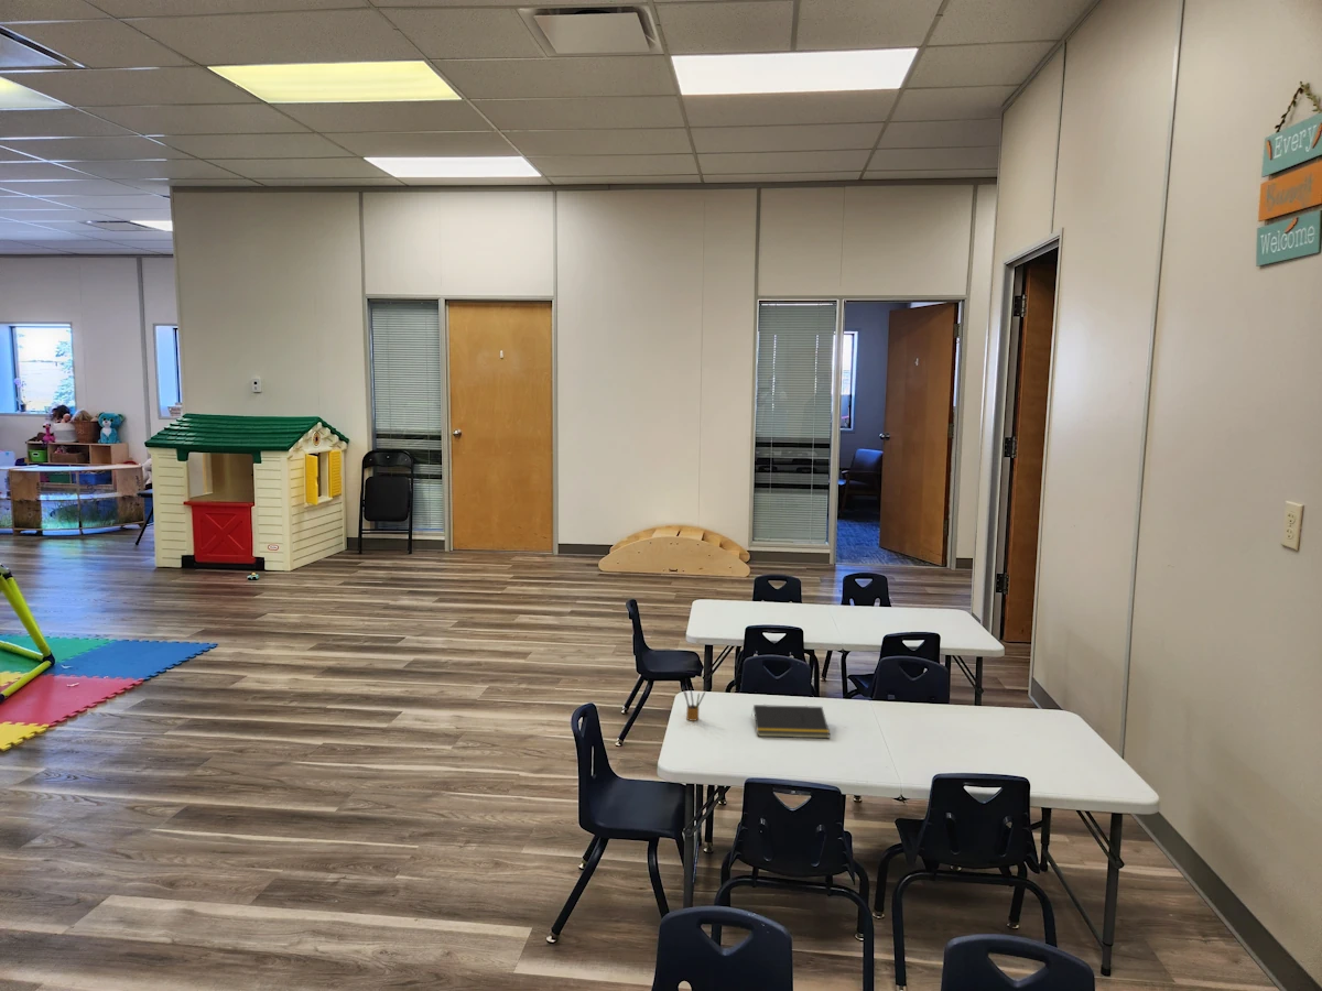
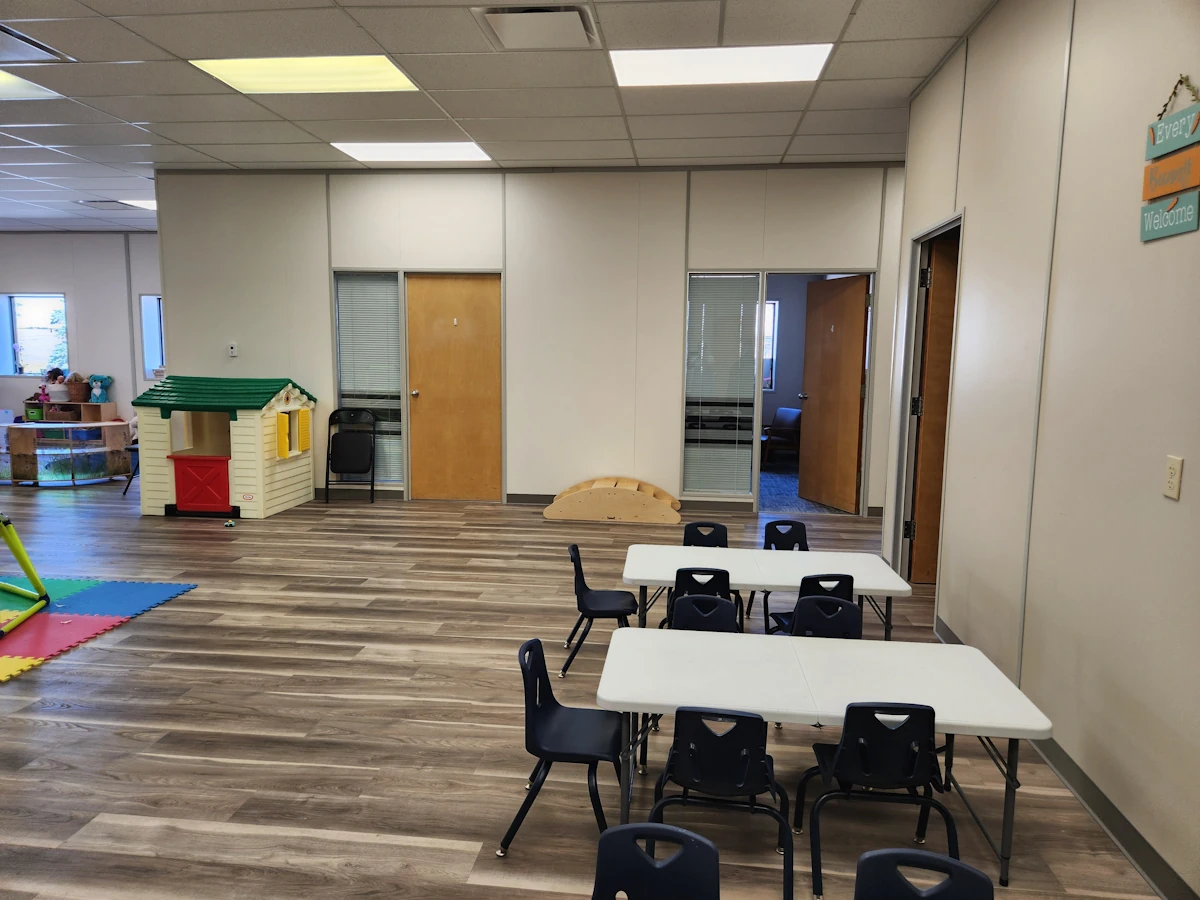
- notepad [750,704,831,739]
- pencil box [682,687,706,722]
